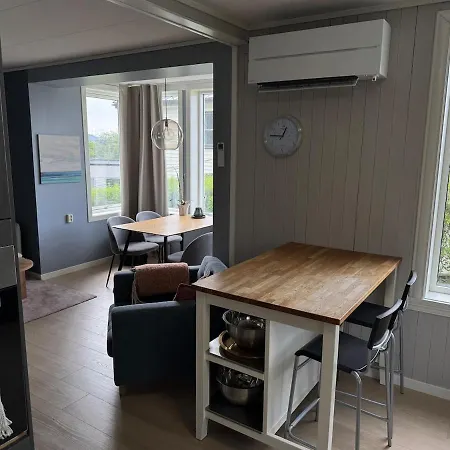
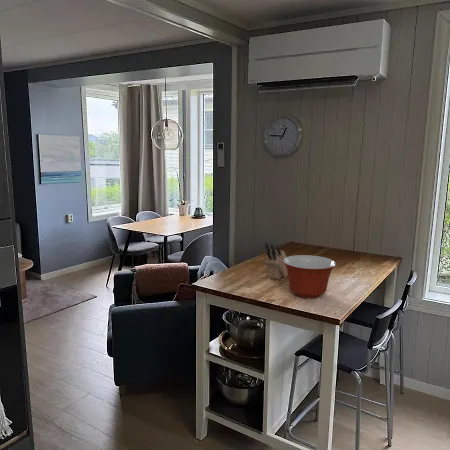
+ knife block [264,242,288,280]
+ mixing bowl [283,254,337,299]
